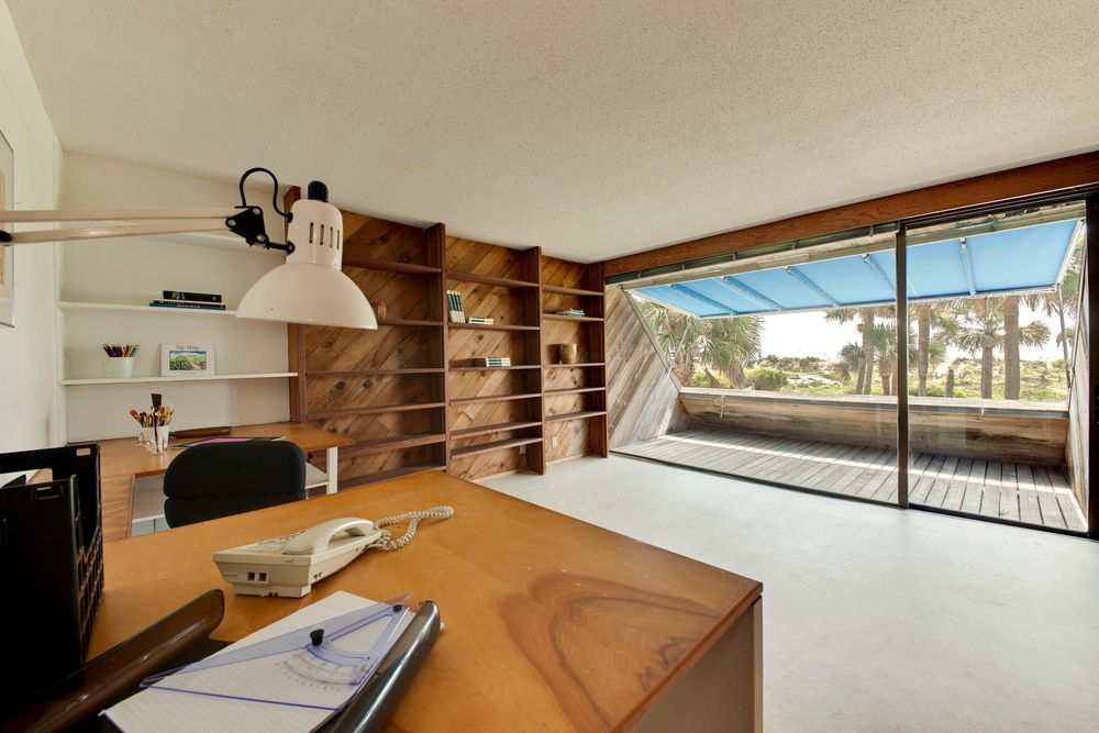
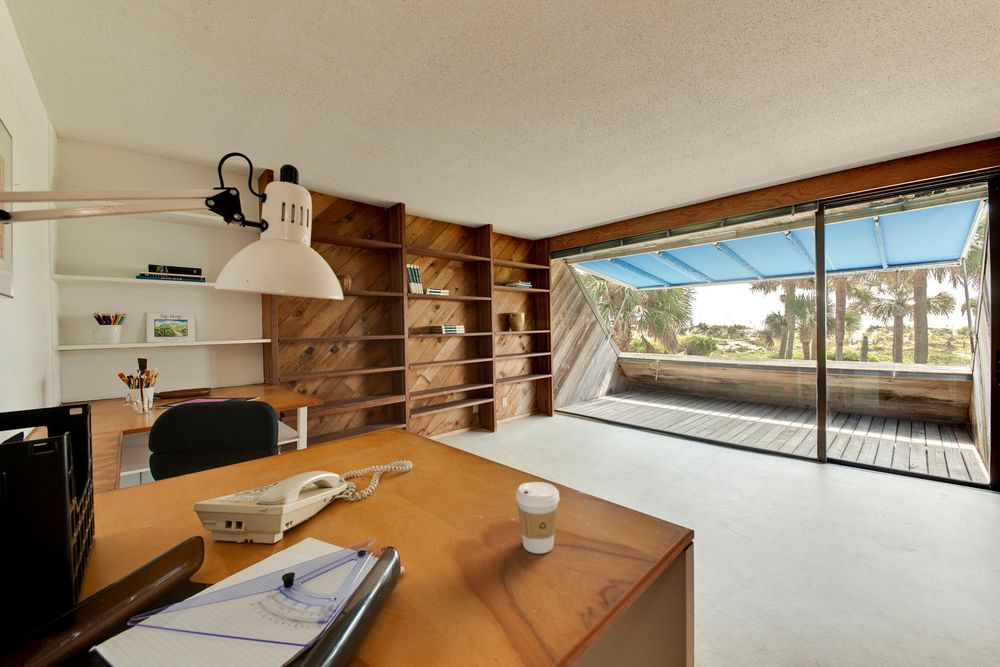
+ coffee cup [515,481,560,555]
